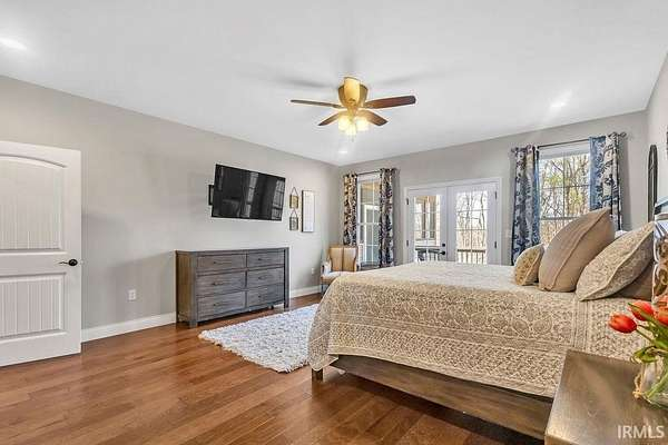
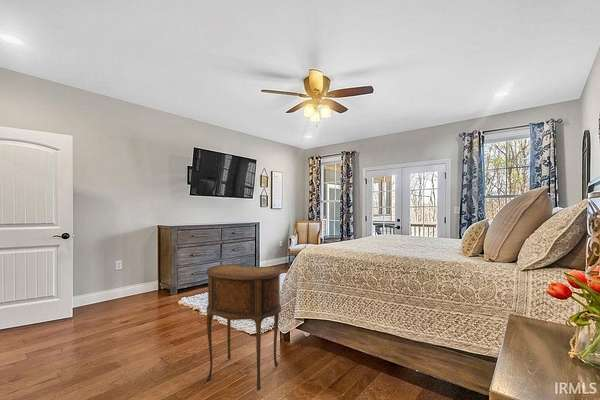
+ side table [205,263,283,391]
